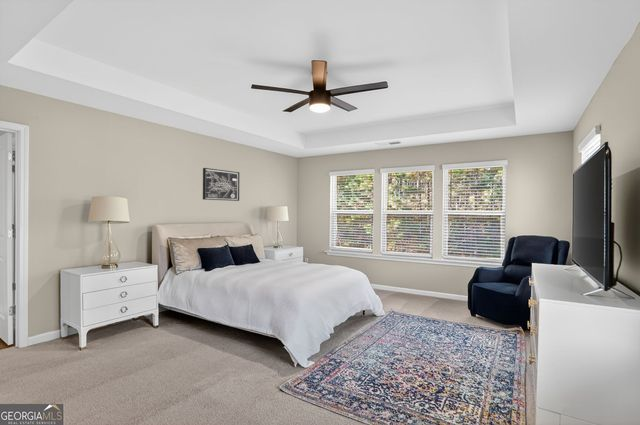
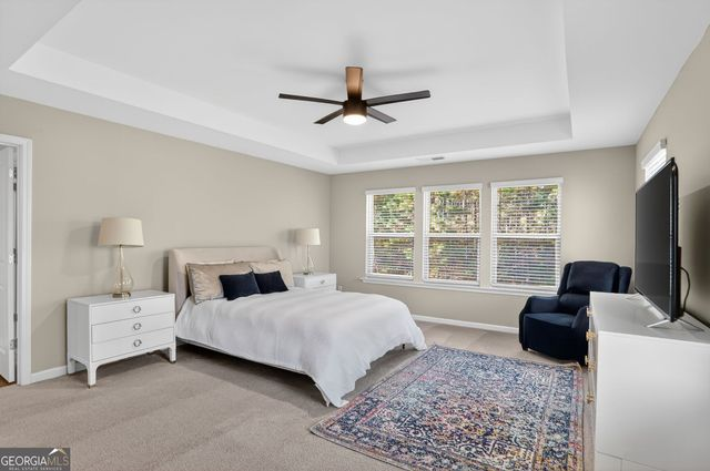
- wall art [202,167,240,202]
